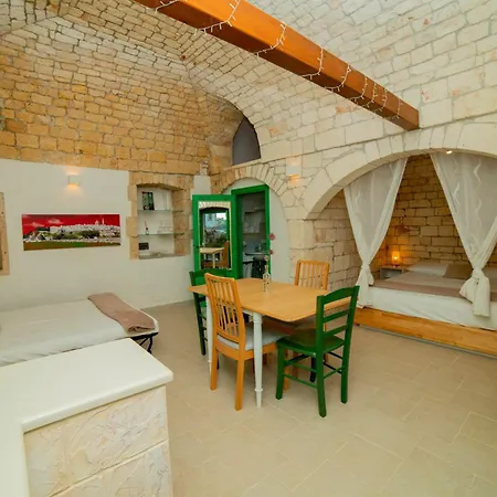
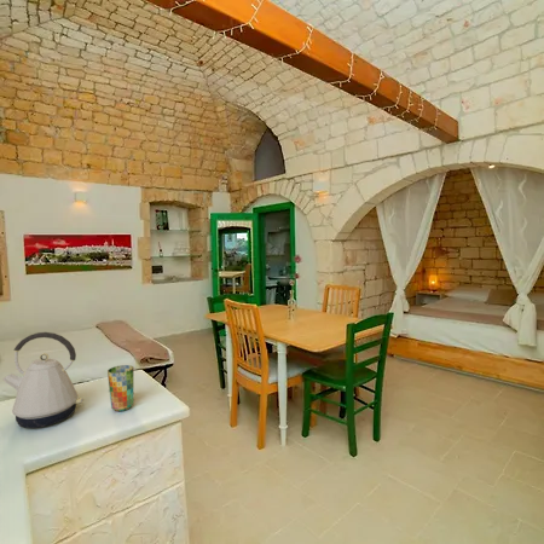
+ cup [106,364,135,412]
+ kettle [1,331,85,429]
